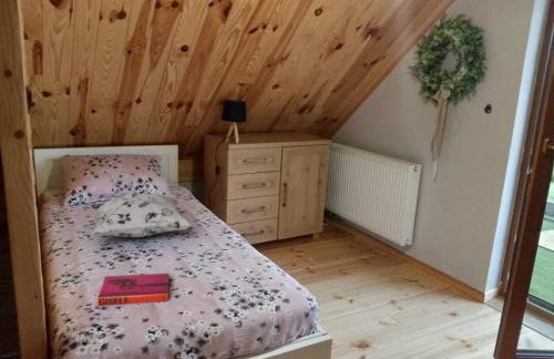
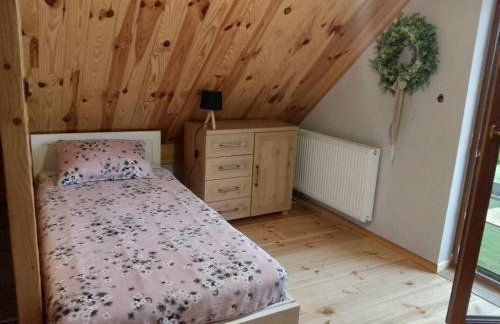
- decorative pillow [90,192,194,238]
- hardback book [96,273,171,307]
